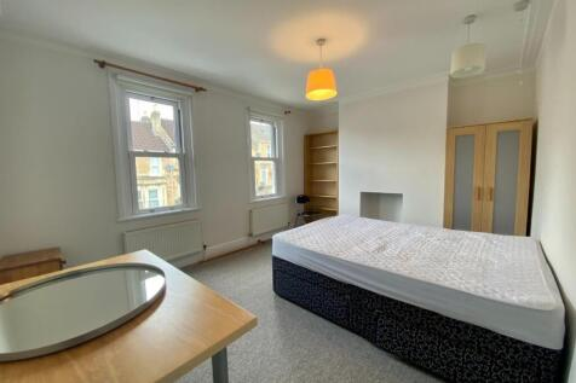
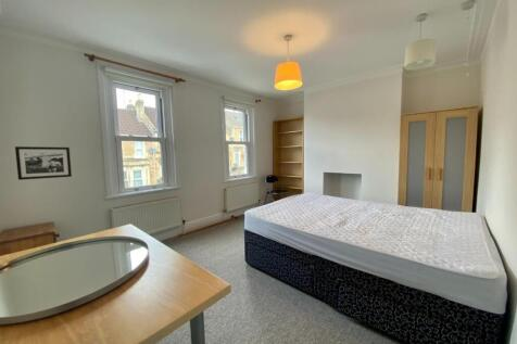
+ picture frame [14,145,73,181]
